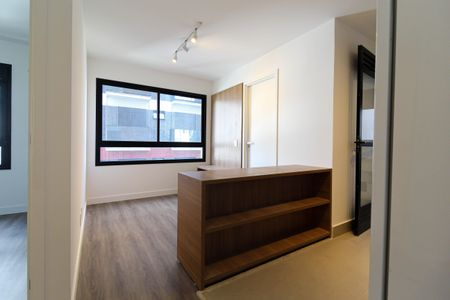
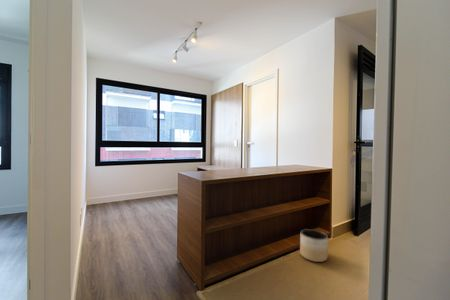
+ planter [299,228,329,263]
